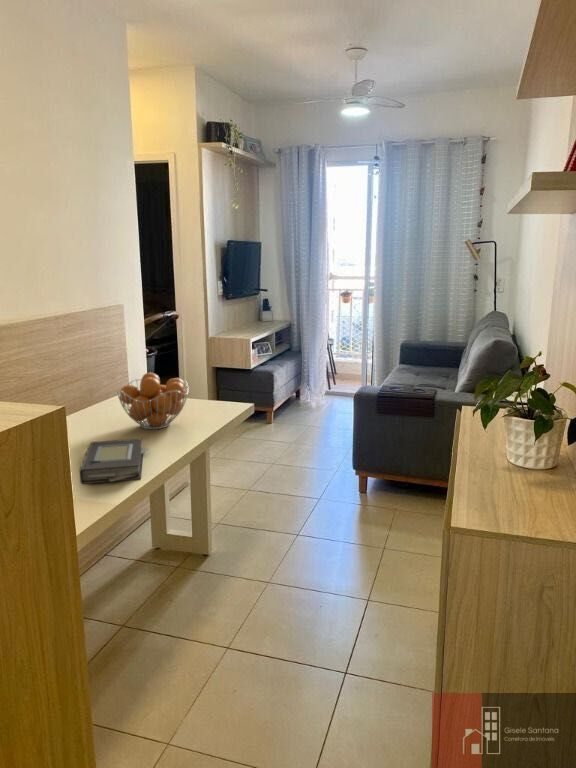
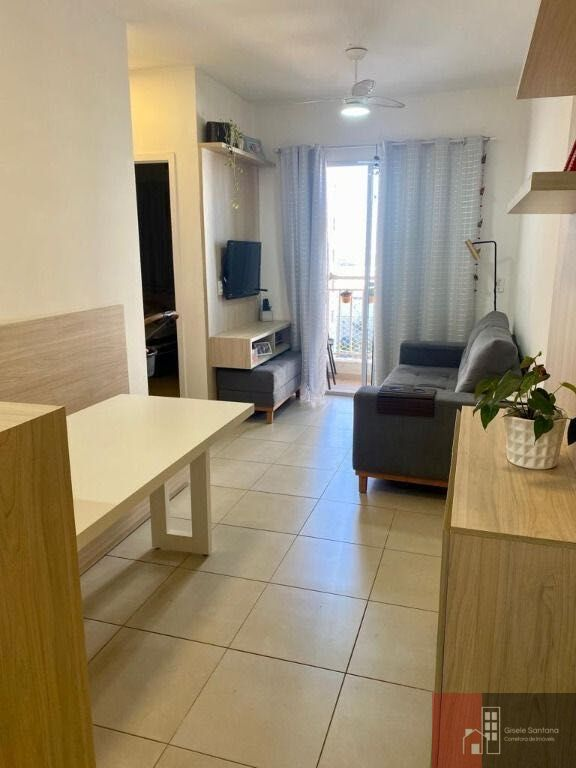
- fruit basket [116,371,190,430]
- book [78,438,150,485]
